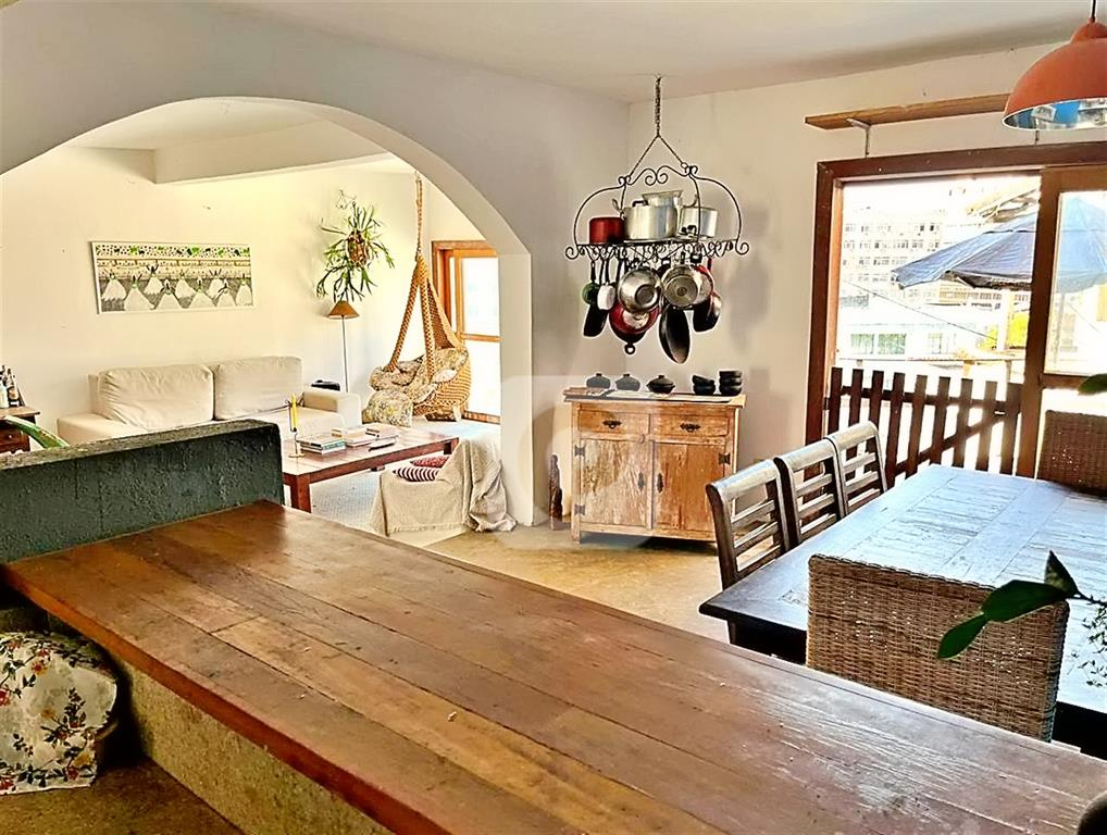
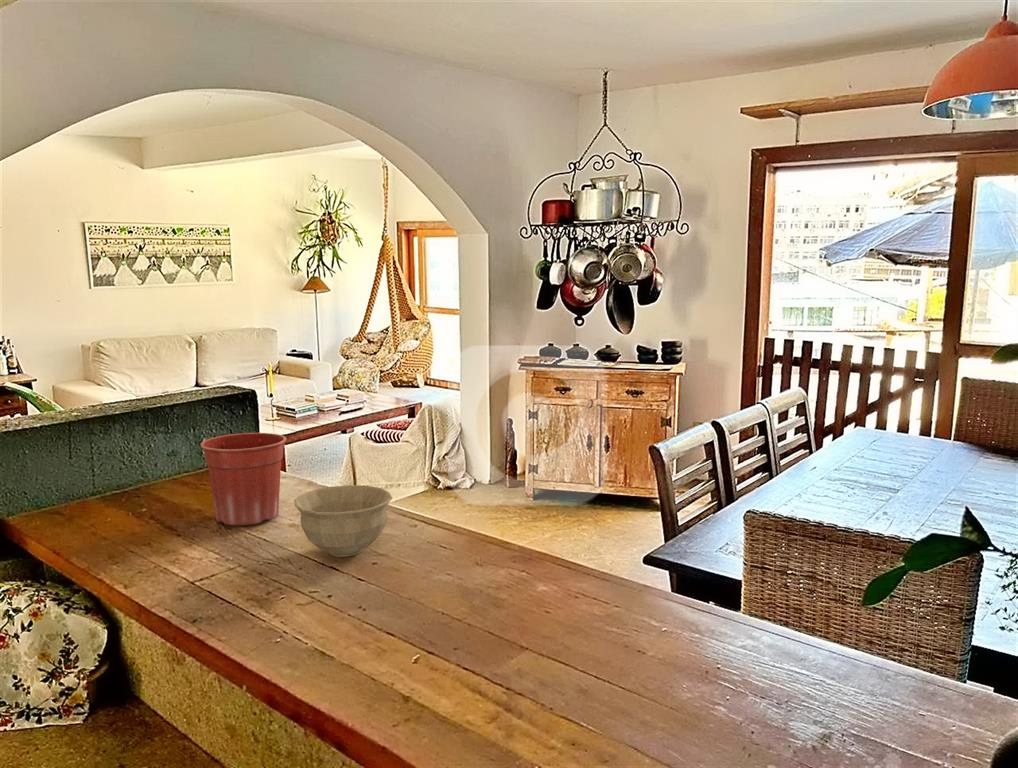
+ bowl [293,484,393,558]
+ flower pot [200,432,287,526]
